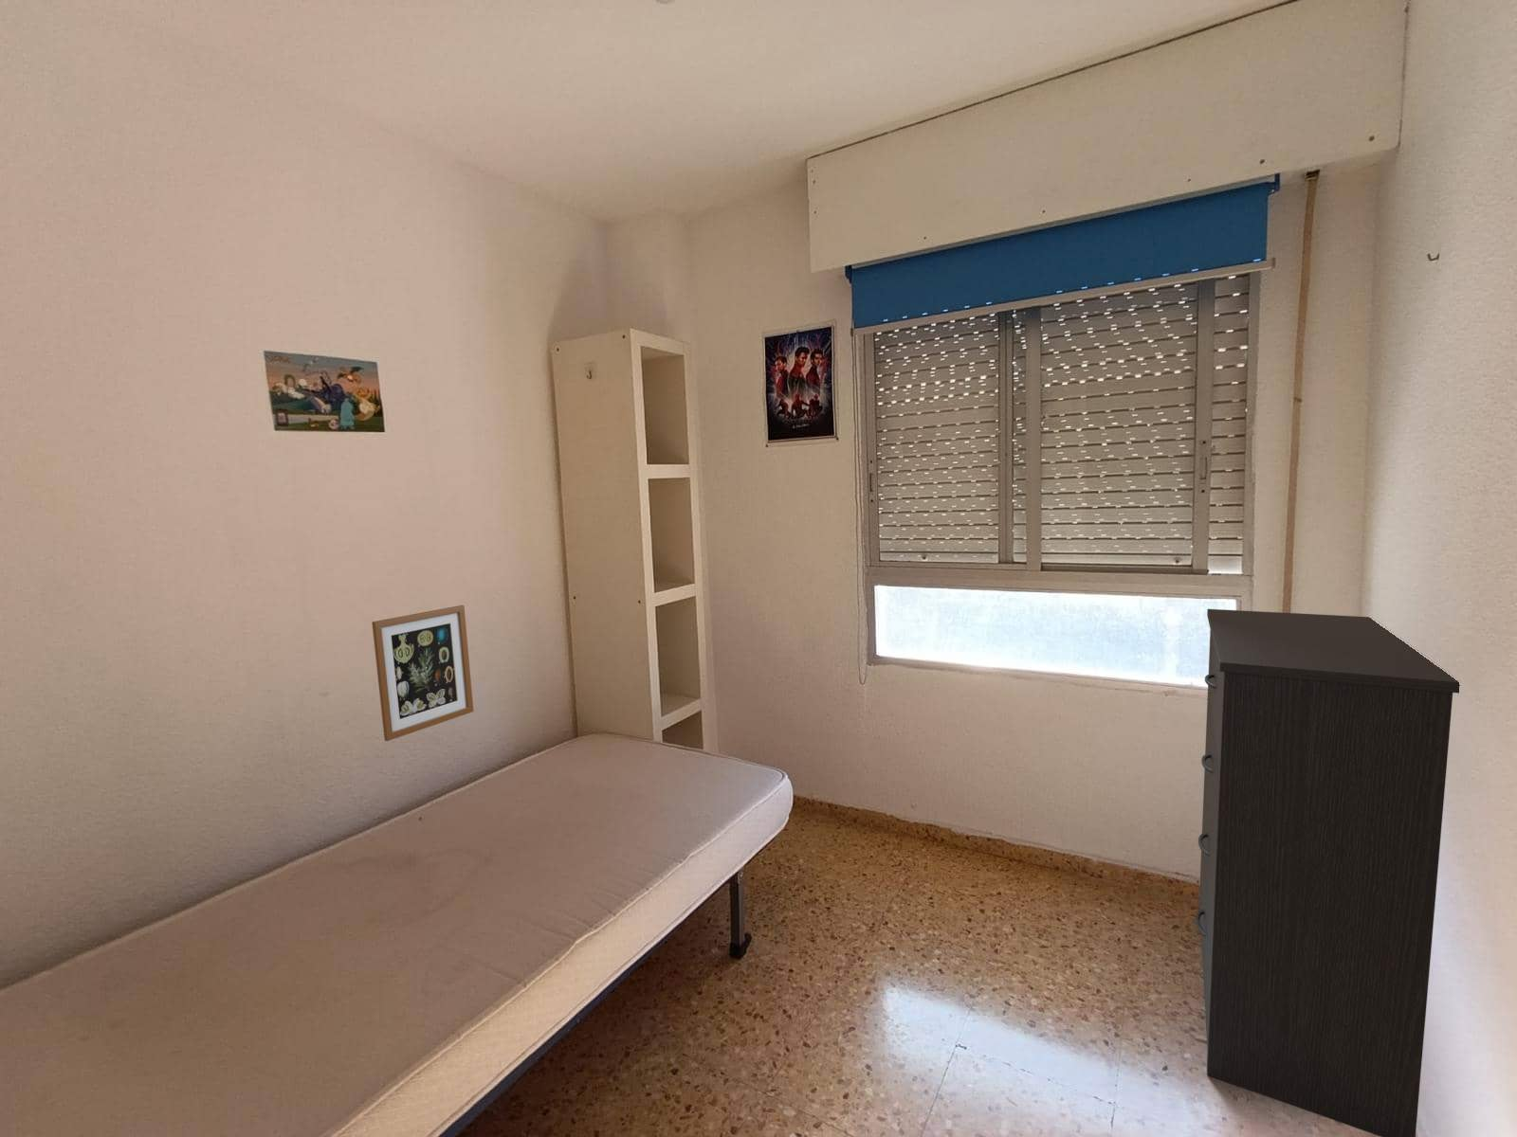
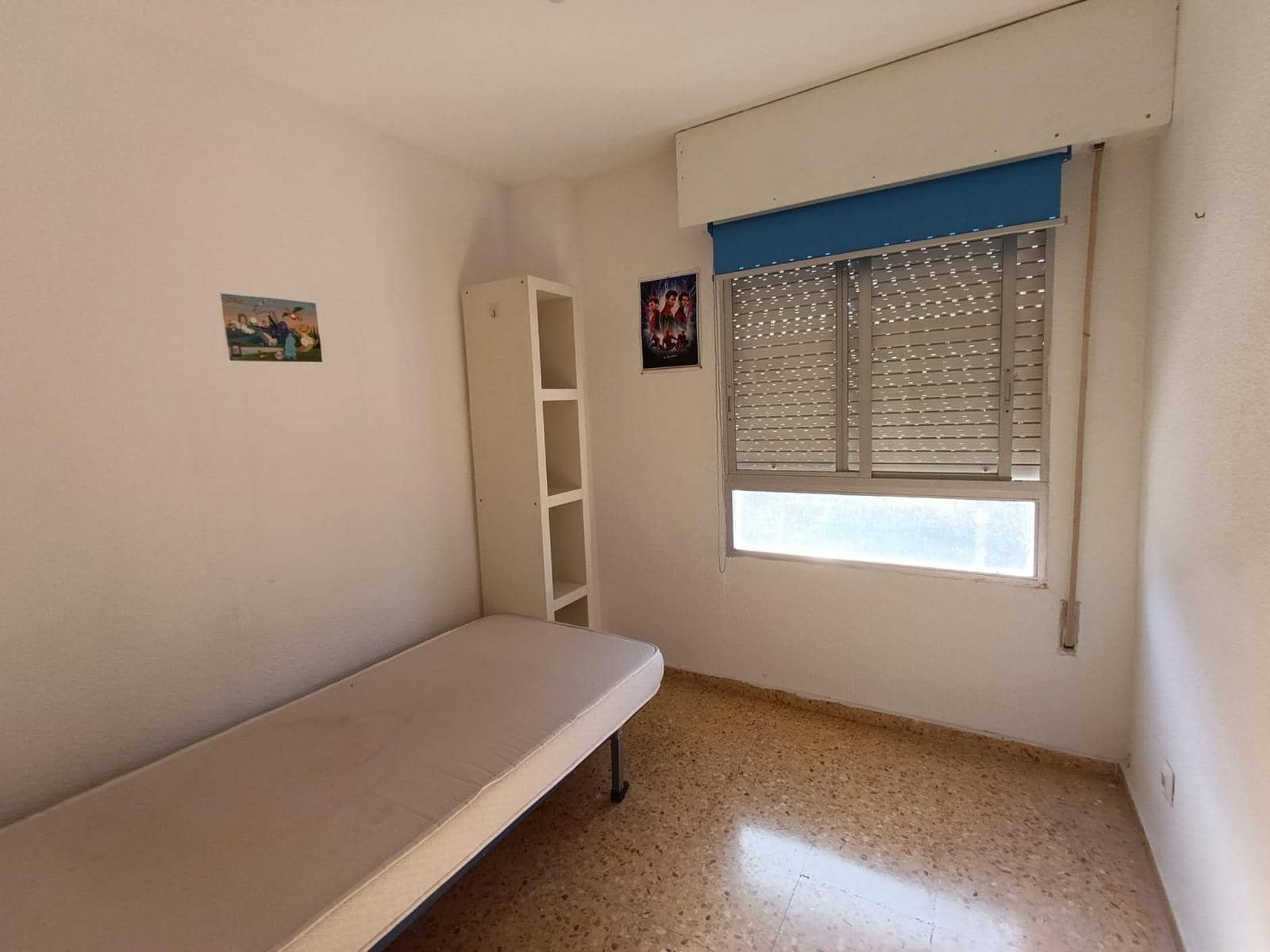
- dresser [1194,608,1460,1137]
- wall art [370,604,475,742]
